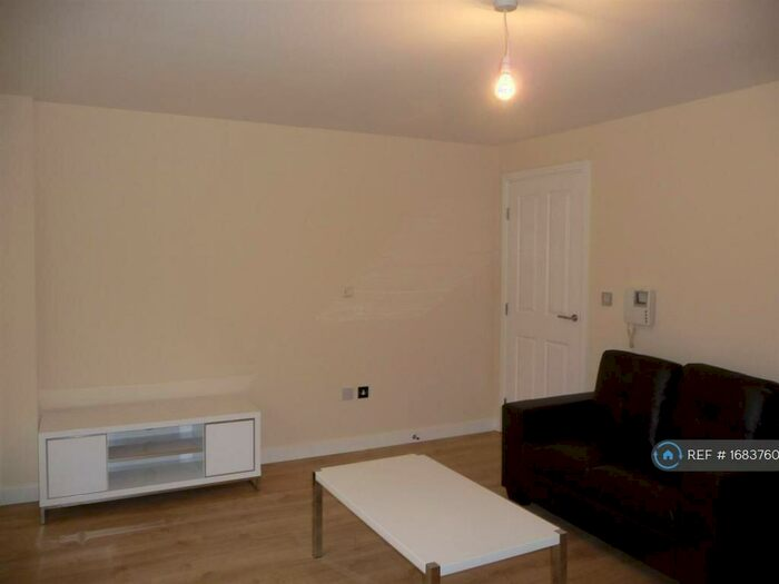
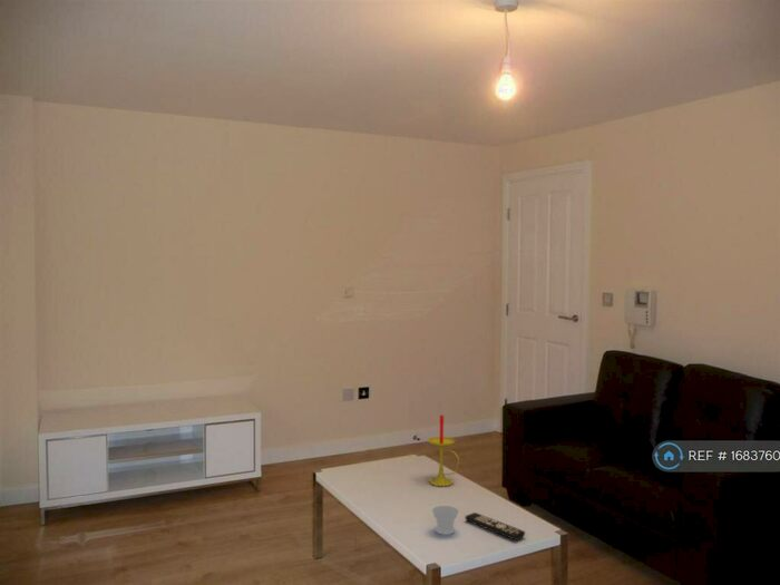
+ cup [431,505,460,536]
+ candle [427,413,460,487]
+ remote control [465,511,526,542]
